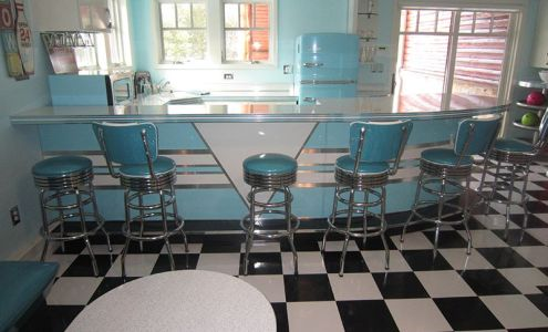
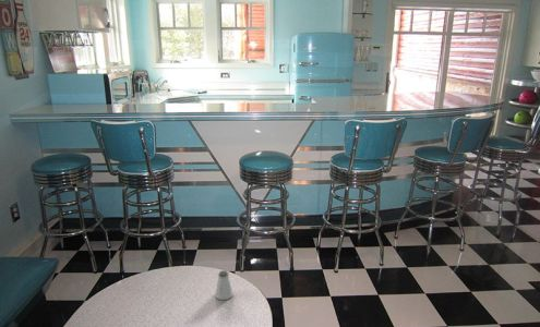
+ saltshaker [214,269,233,301]
